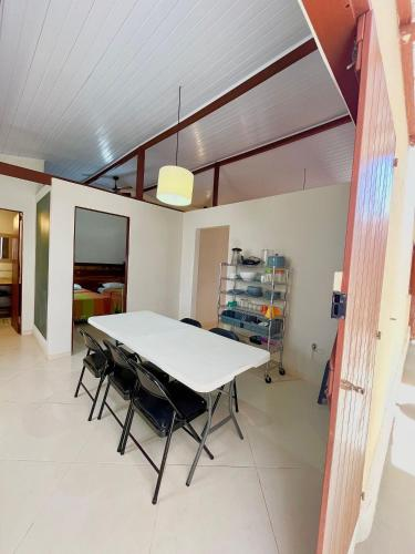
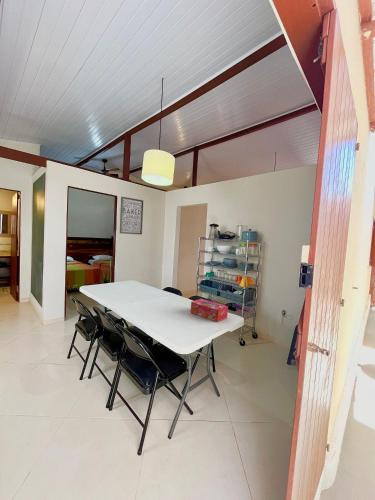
+ wall art [119,196,144,235]
+ tissue box [190,298,229,323]
